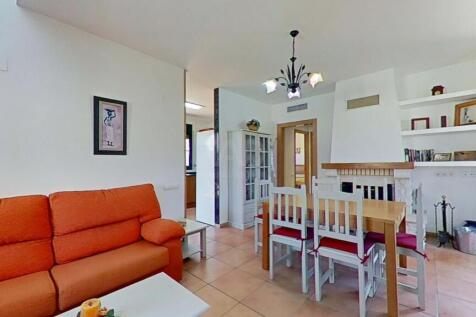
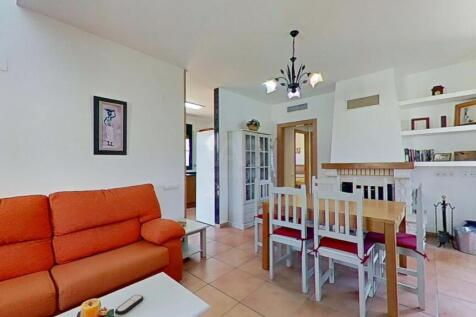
+ remote control [114,294,144,316]
